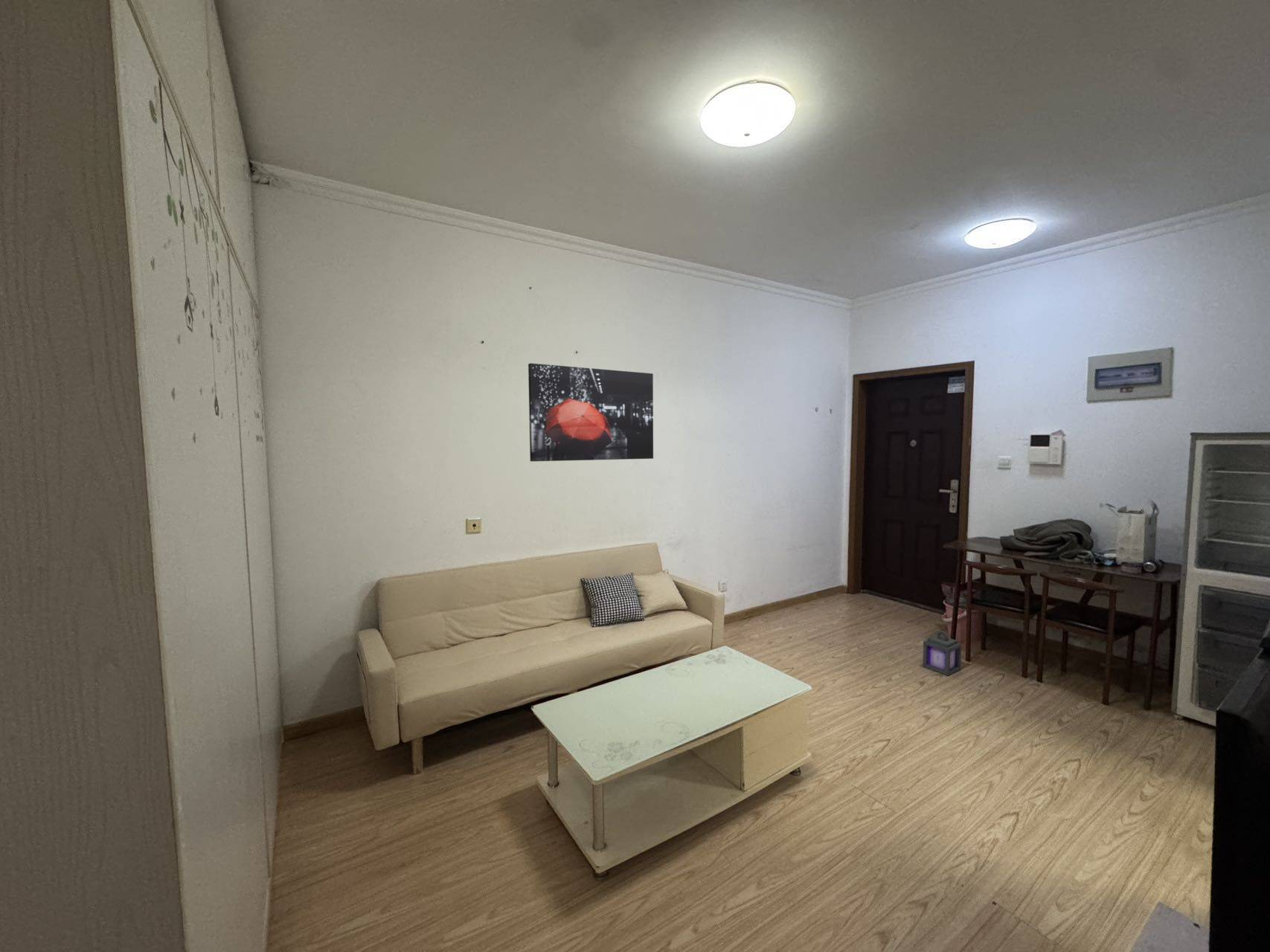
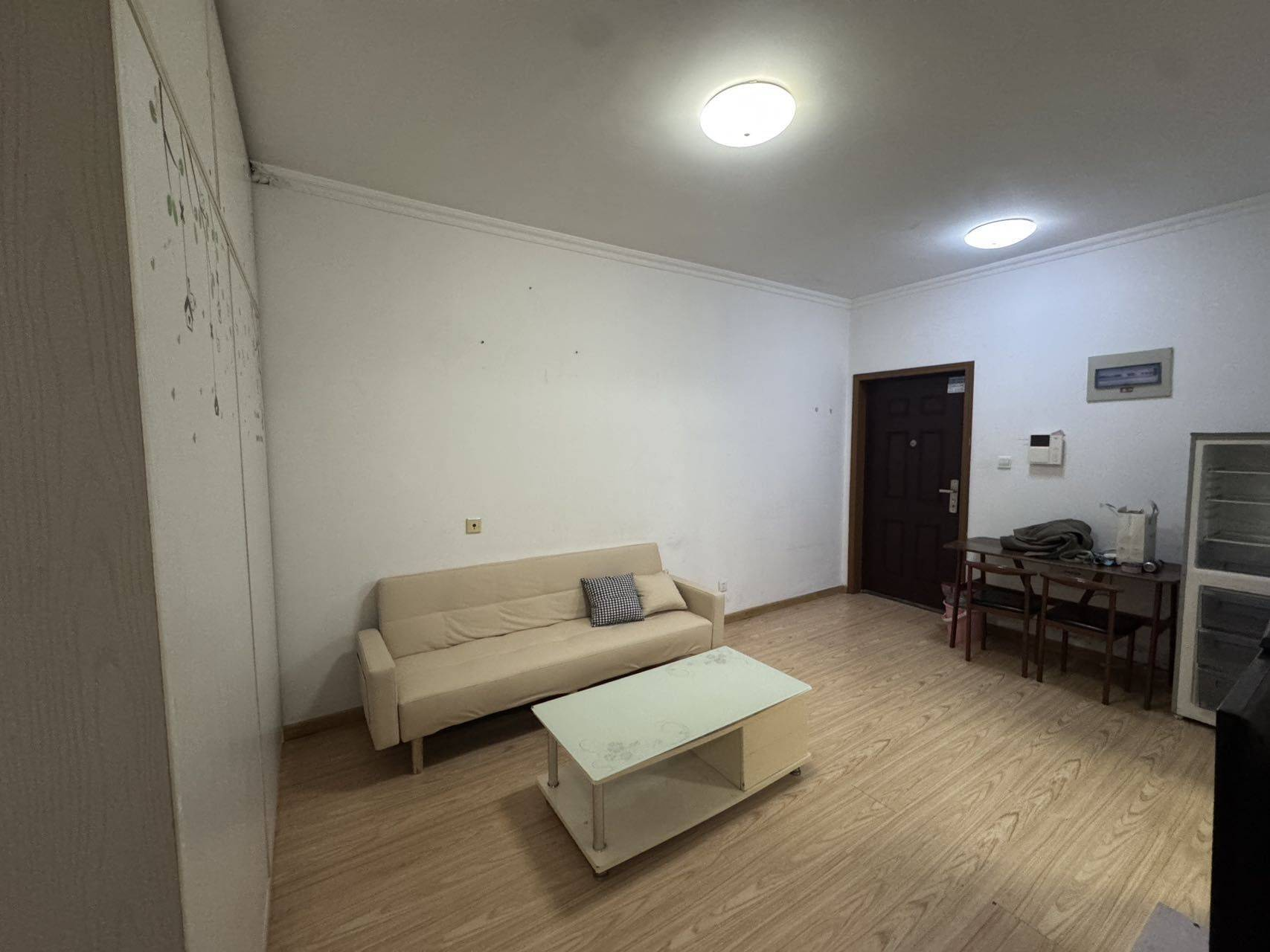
- wall art [527,362,654,462]
- lantern [922,630,962,676]
